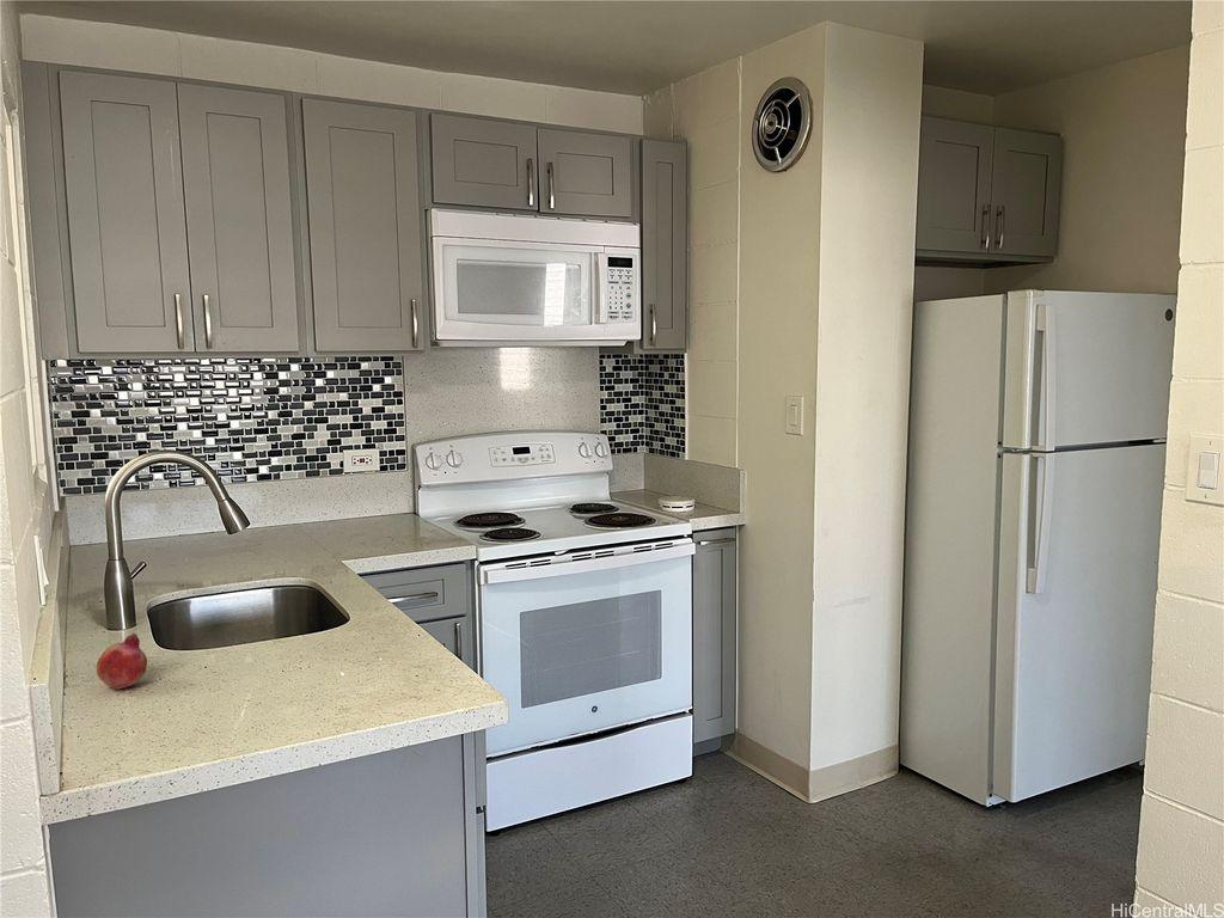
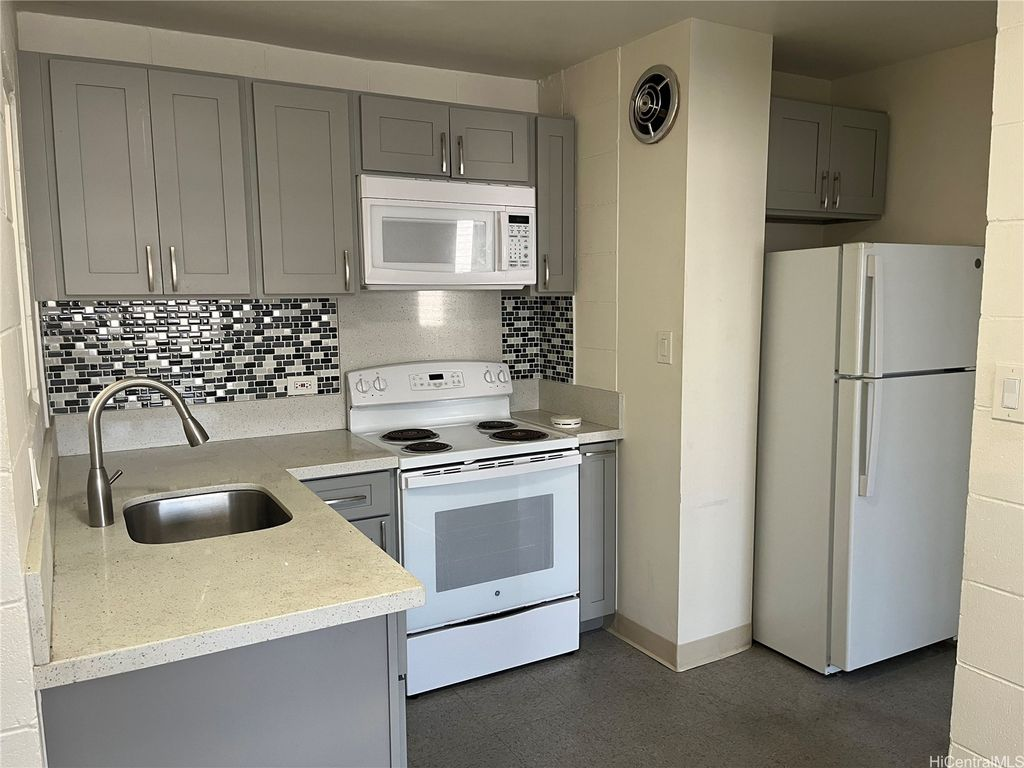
- fruit [96,632,148,690]
